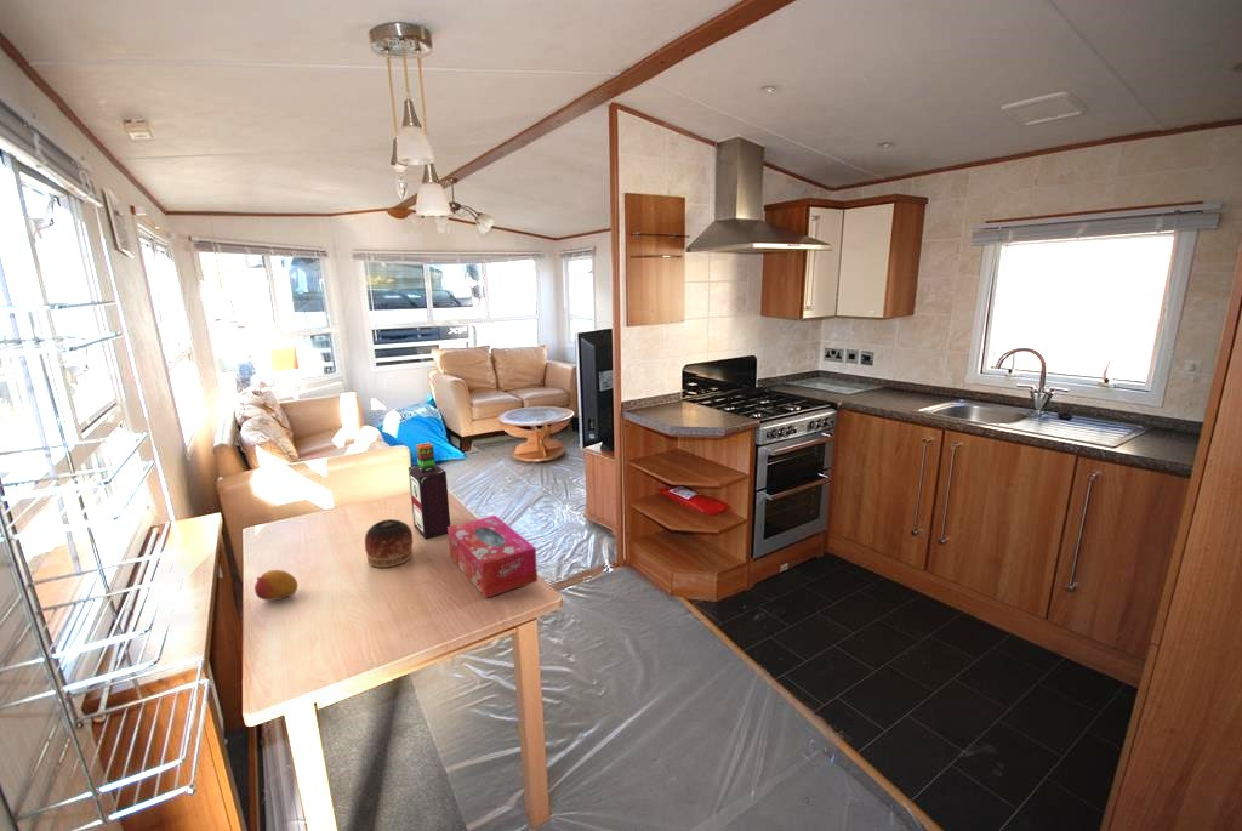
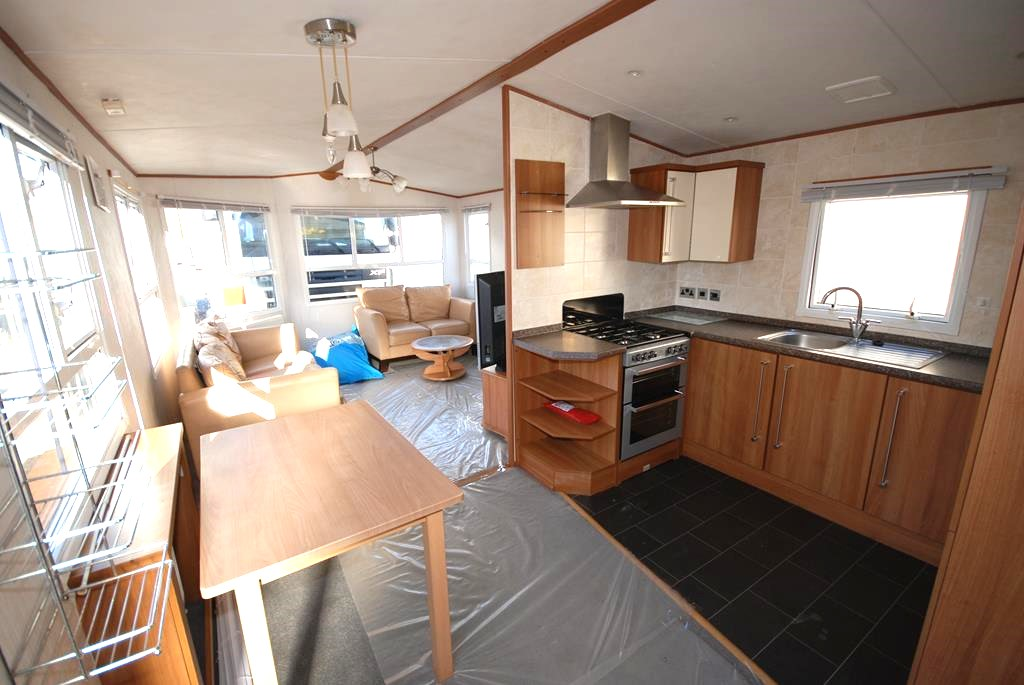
- tissue box [448,514,539,599]
- fruit [253,569,298,602]
- bowl [364,518,415,569]
- bottle [408,442,451,540]
